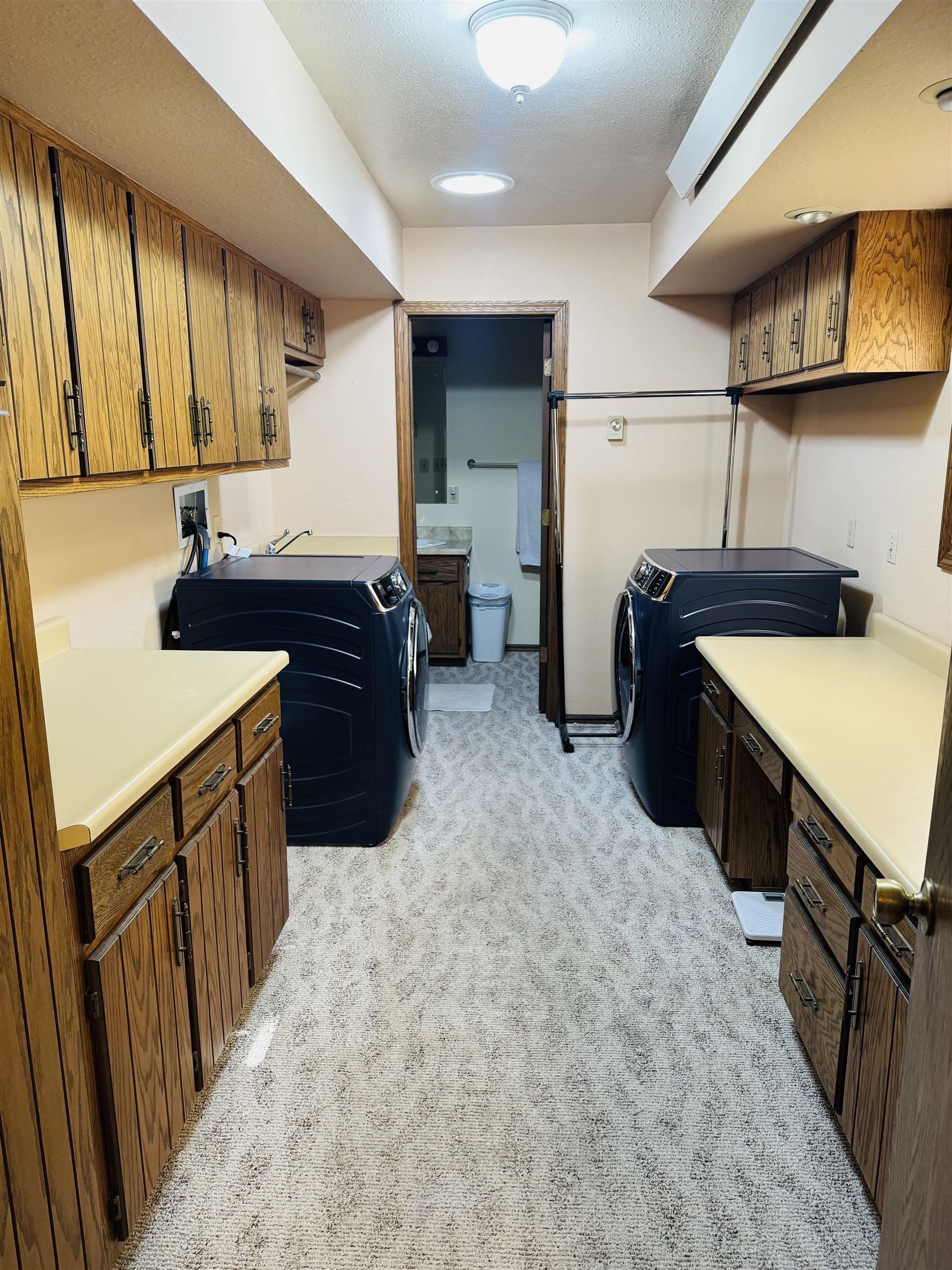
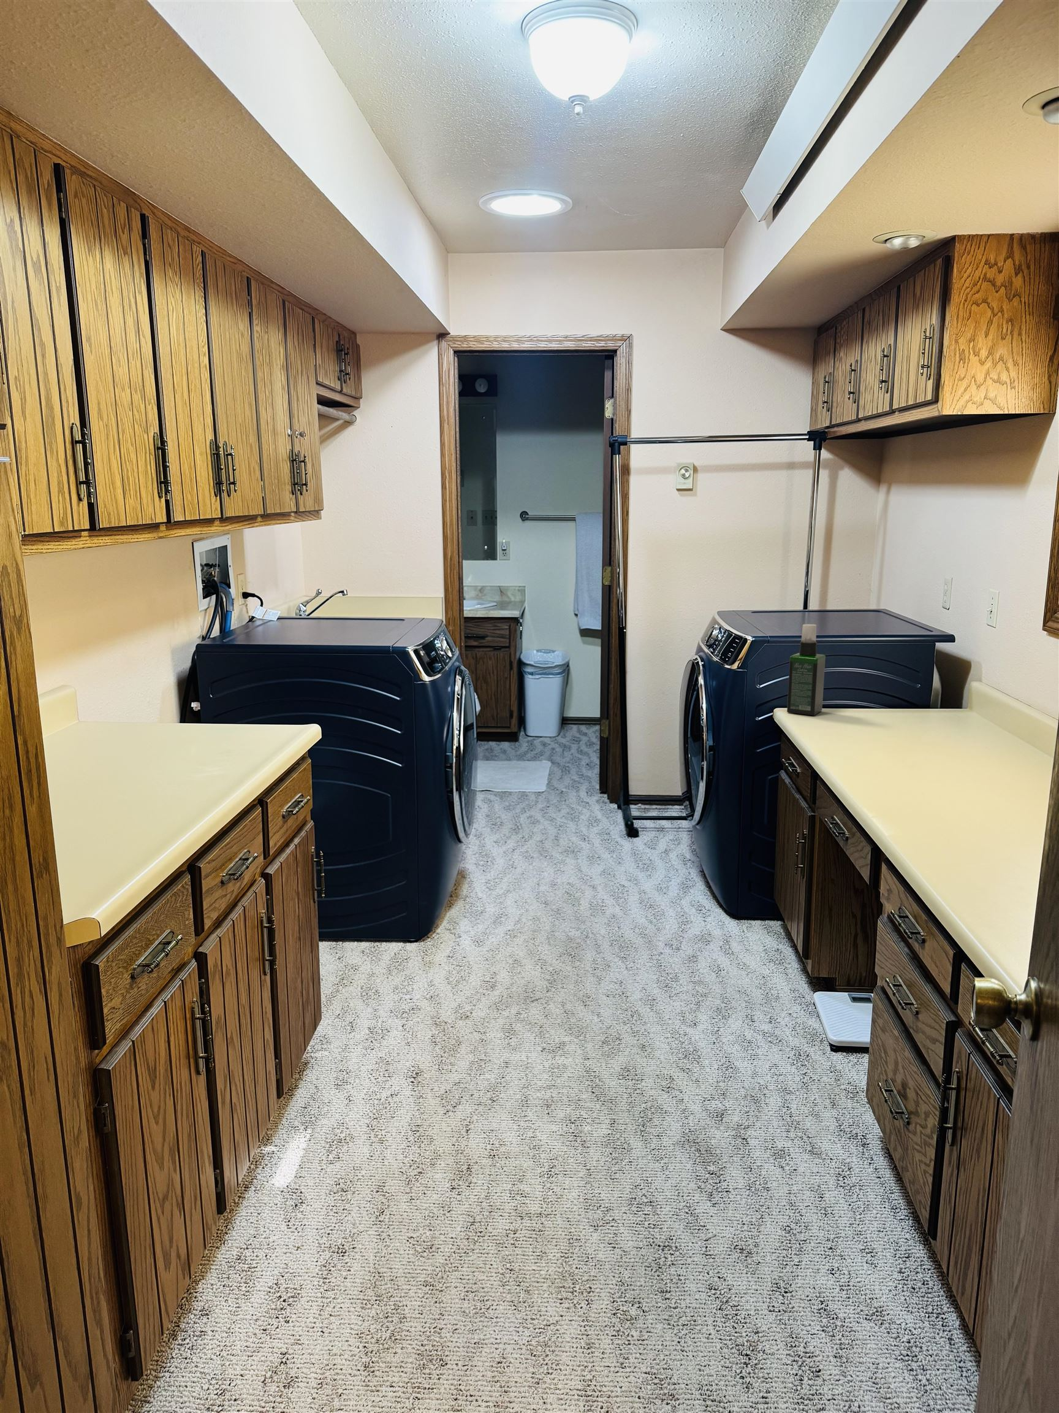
+ spray bottle [786,624,827,715]
